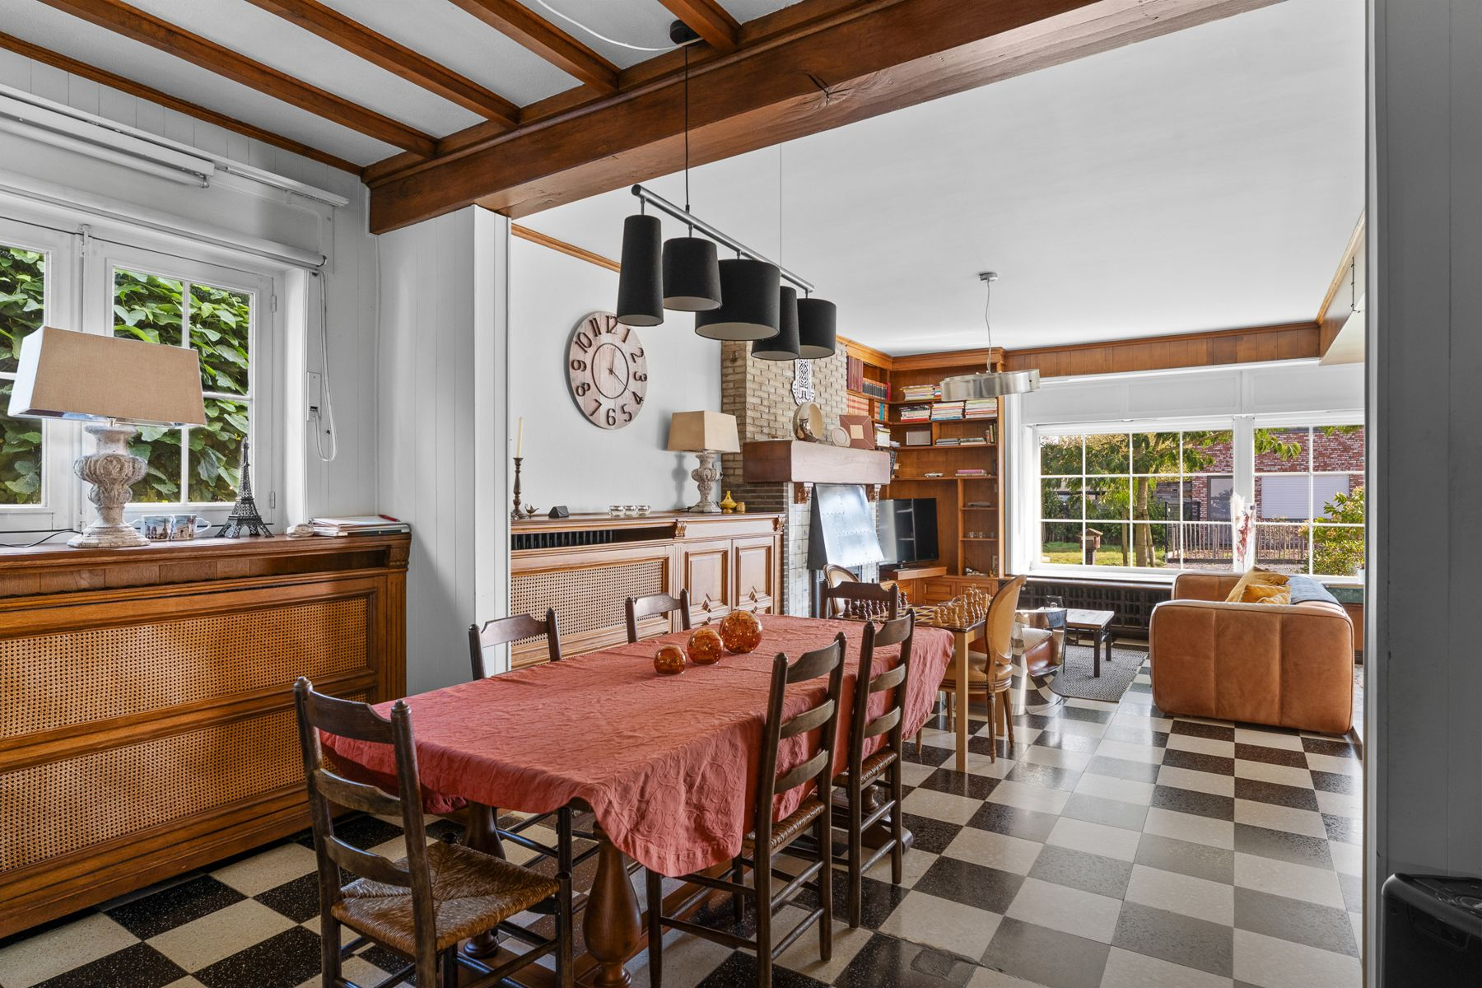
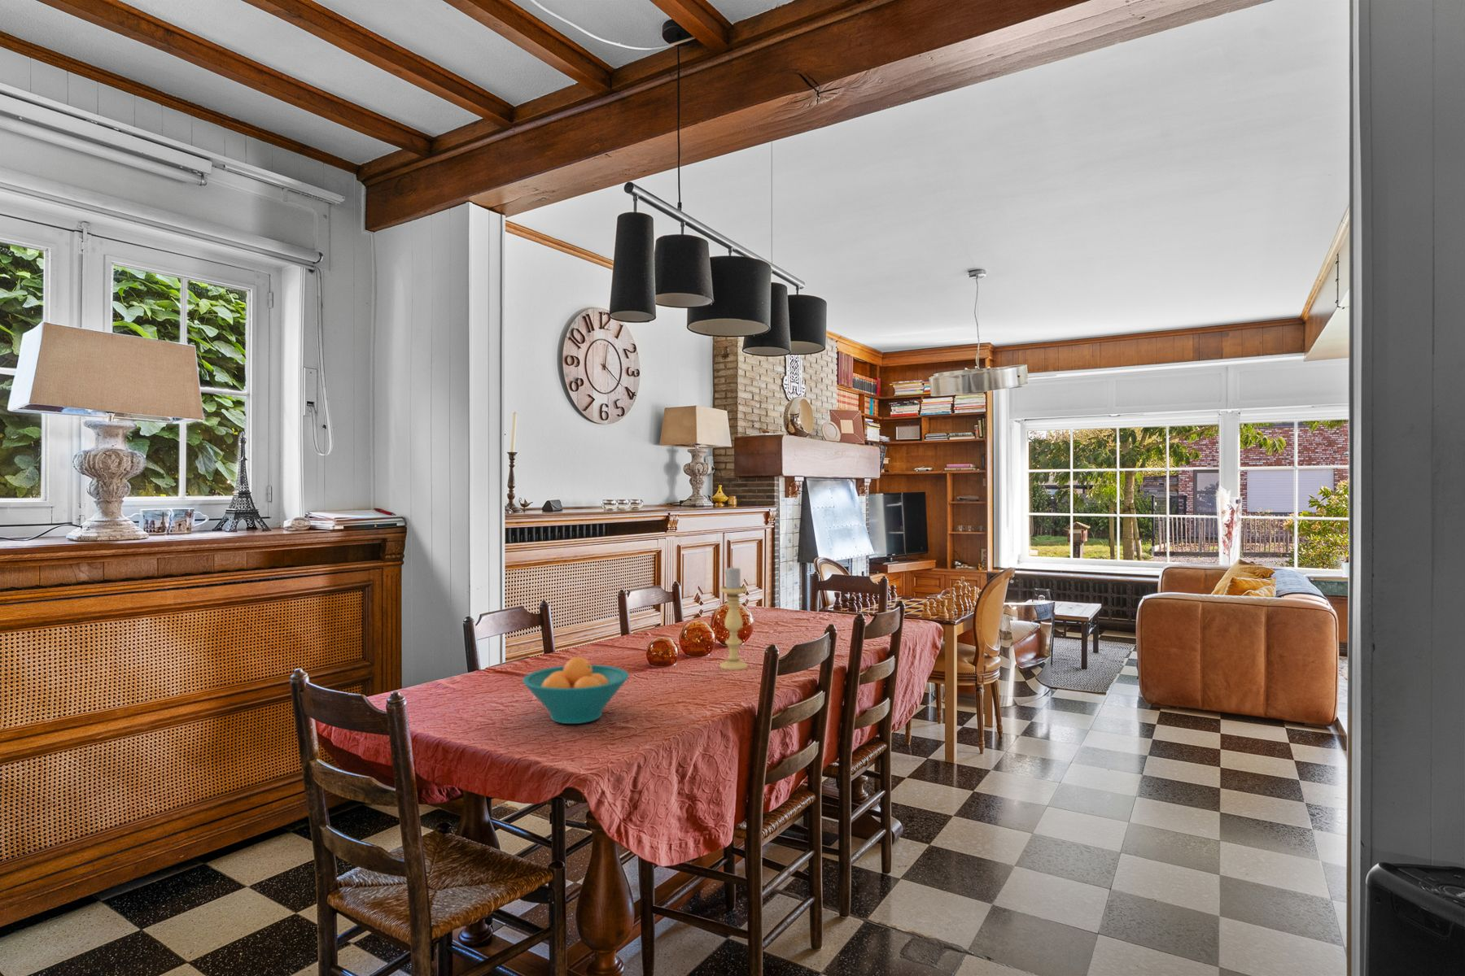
+ candle holder [719,565,748,671]
+ fruit bowl [522,657,630,724]
